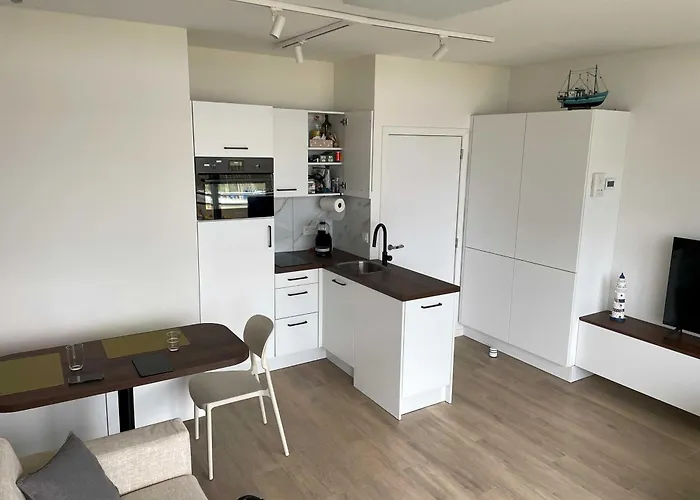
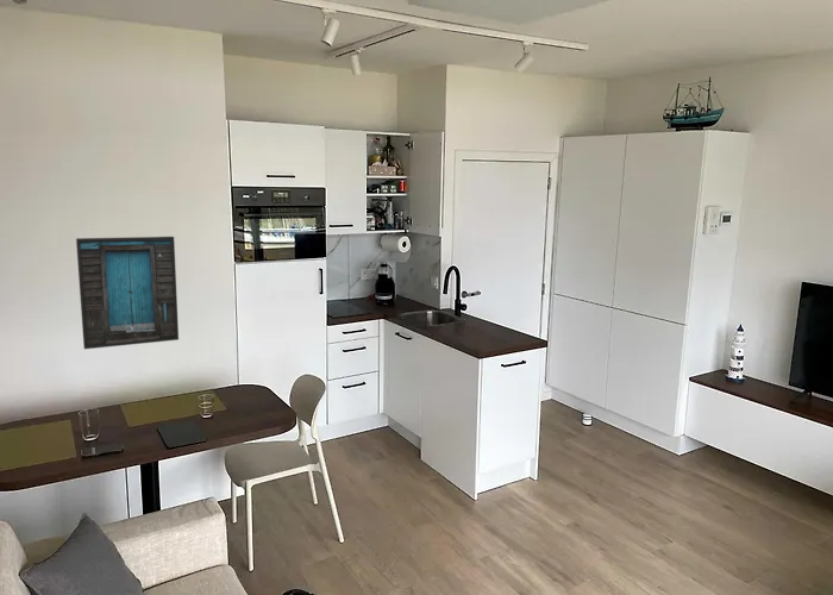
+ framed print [75,236,180,350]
